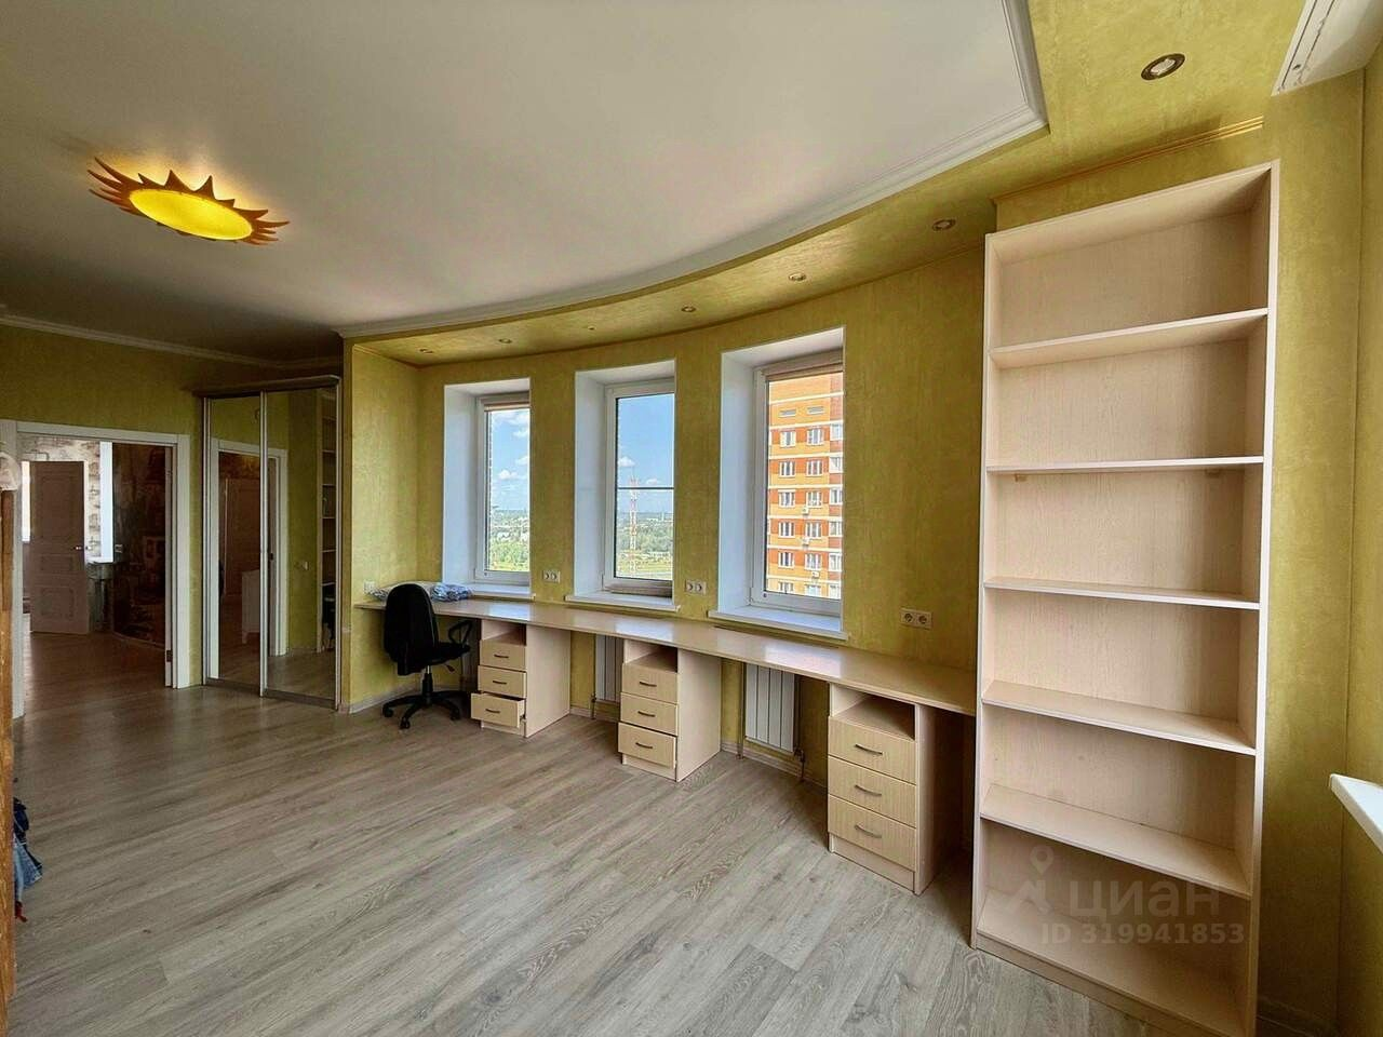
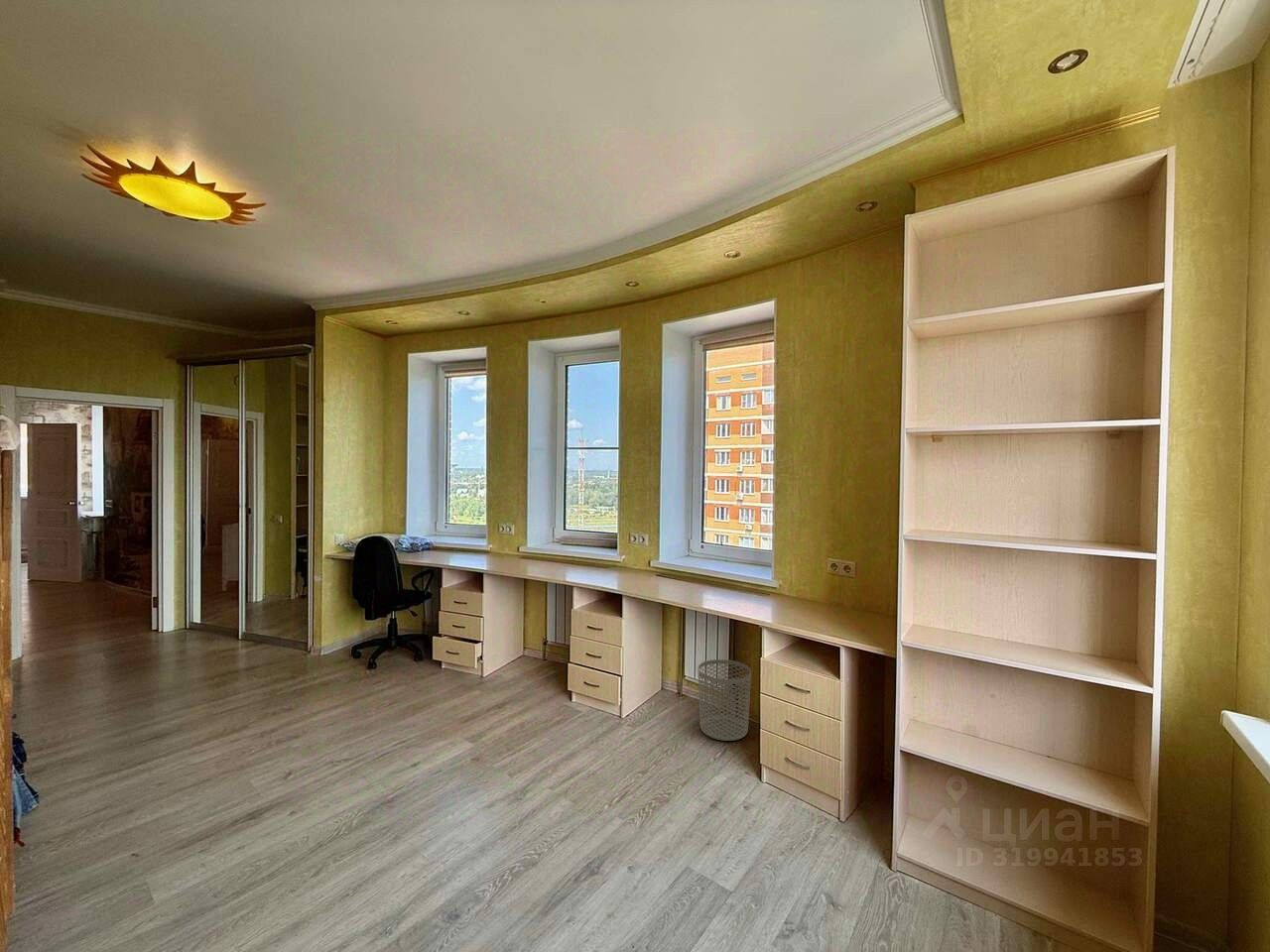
+ waste bin [698,658,752,742]
